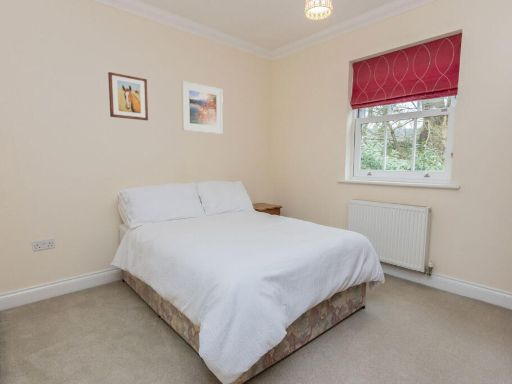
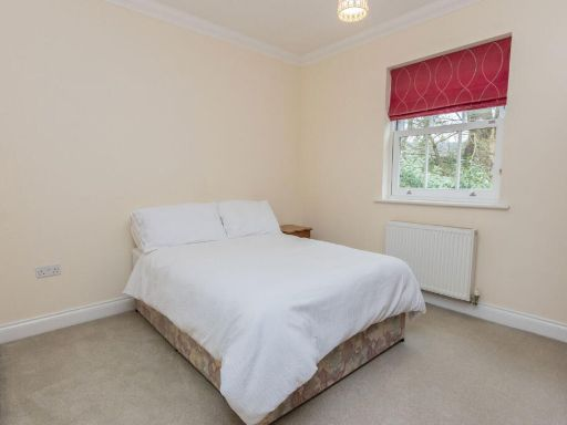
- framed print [180,80,224,135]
- wall art [107,71,149,121]
